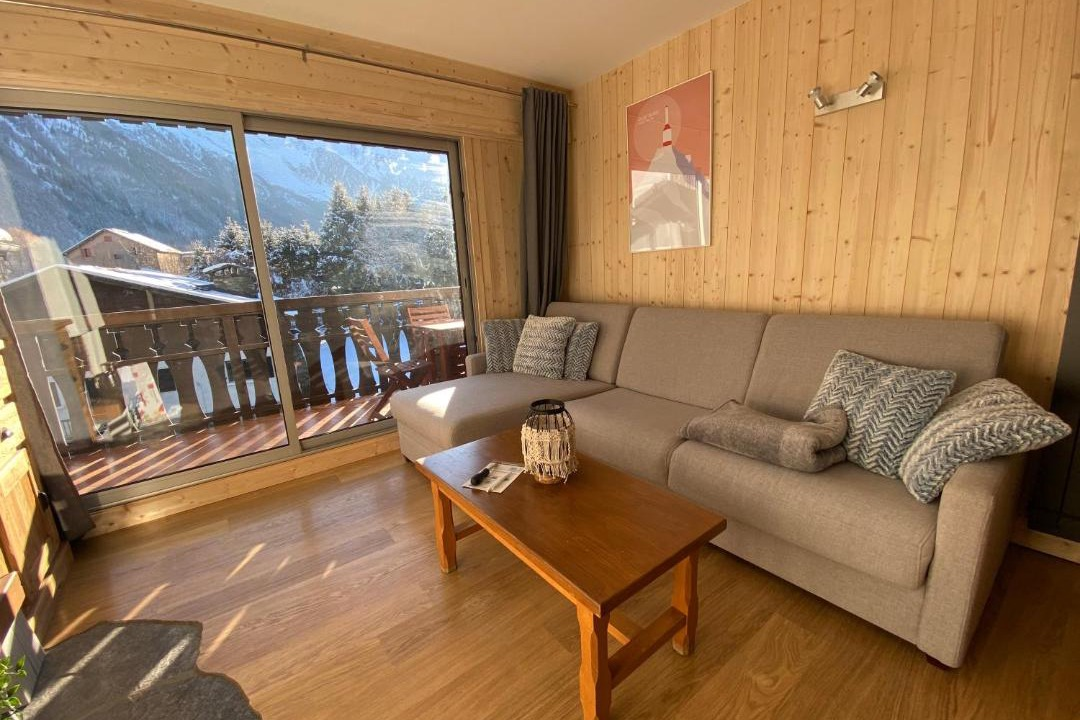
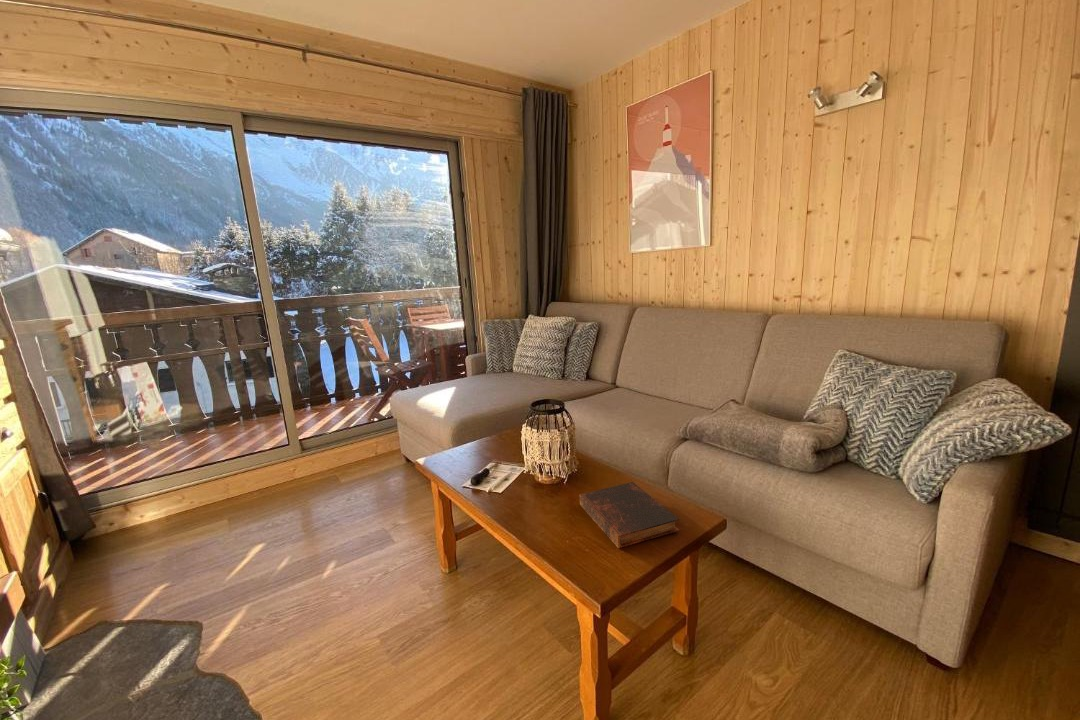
+ book [578,481,680,549]
